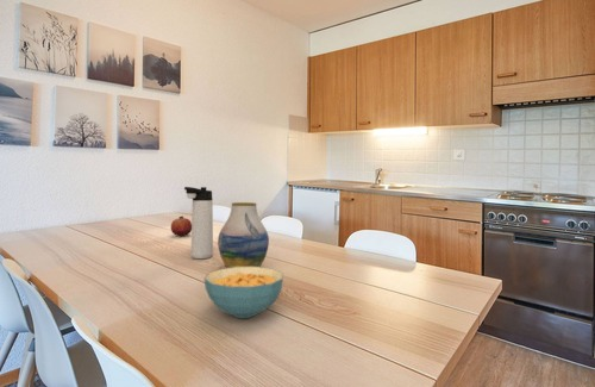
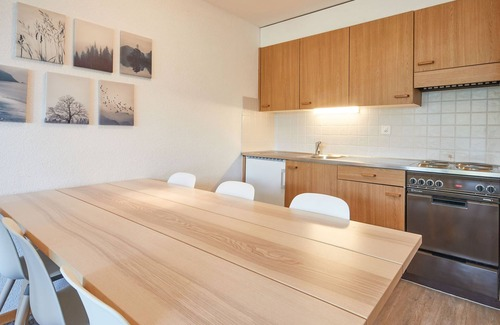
- vase [217,201,270,269]
- fruit [170,216,192,237]
- cereal bowl [203,267,284,319]
- thermos bottle [183,186,214,260]
